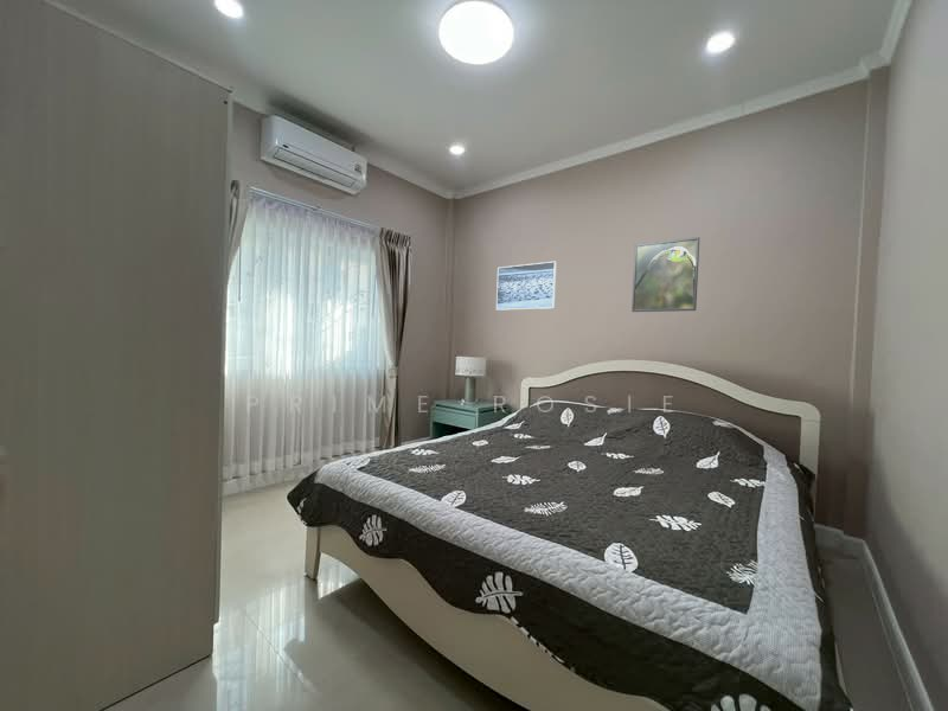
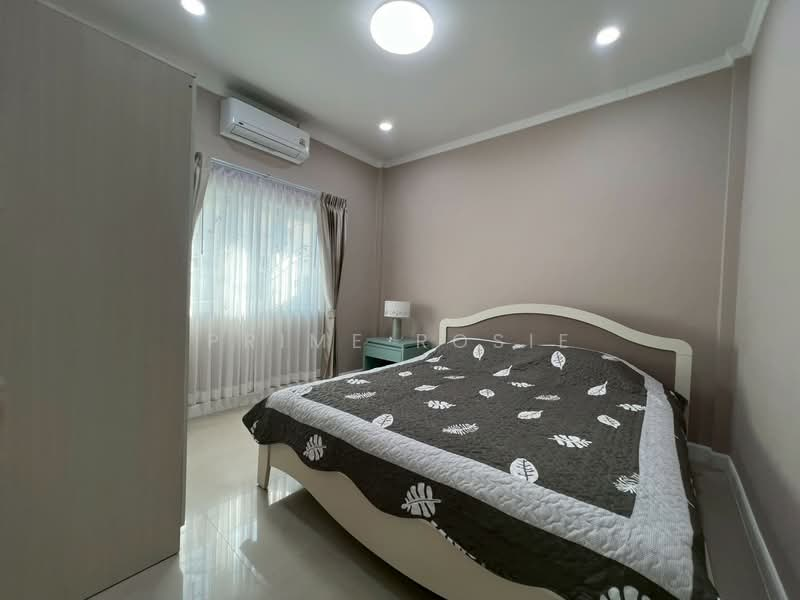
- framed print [495,261,558,312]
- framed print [630,236,700,313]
